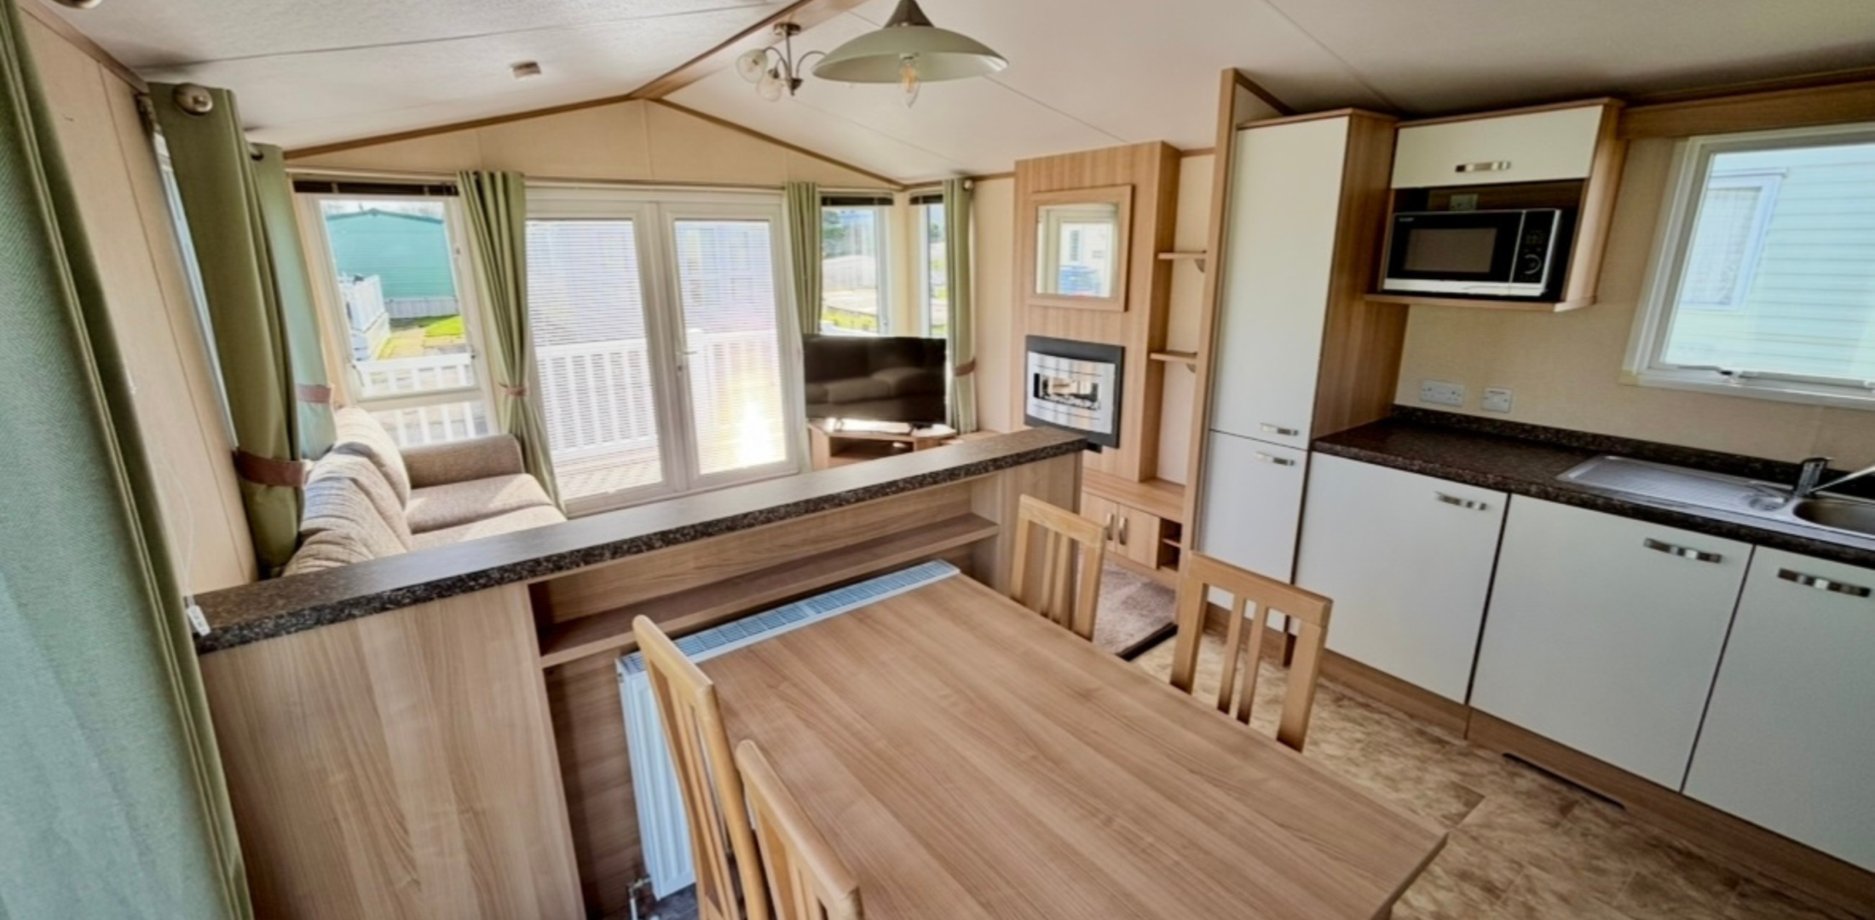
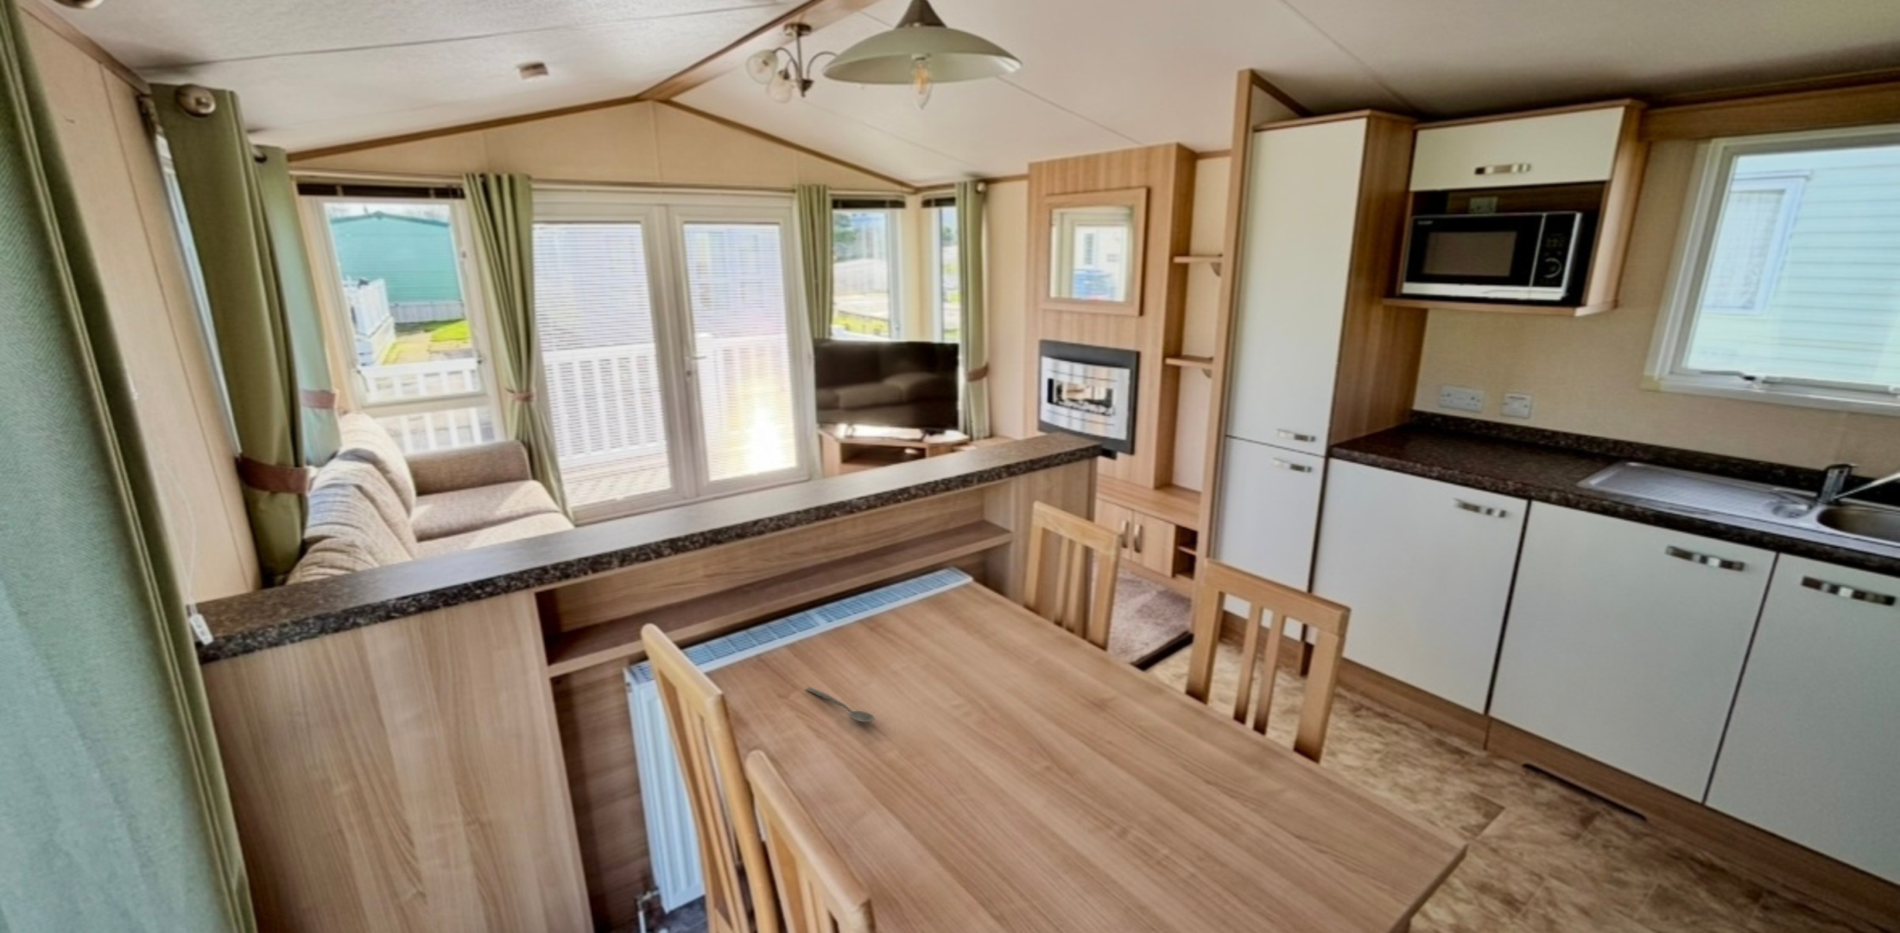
+ spoon [805,686,876,723]
